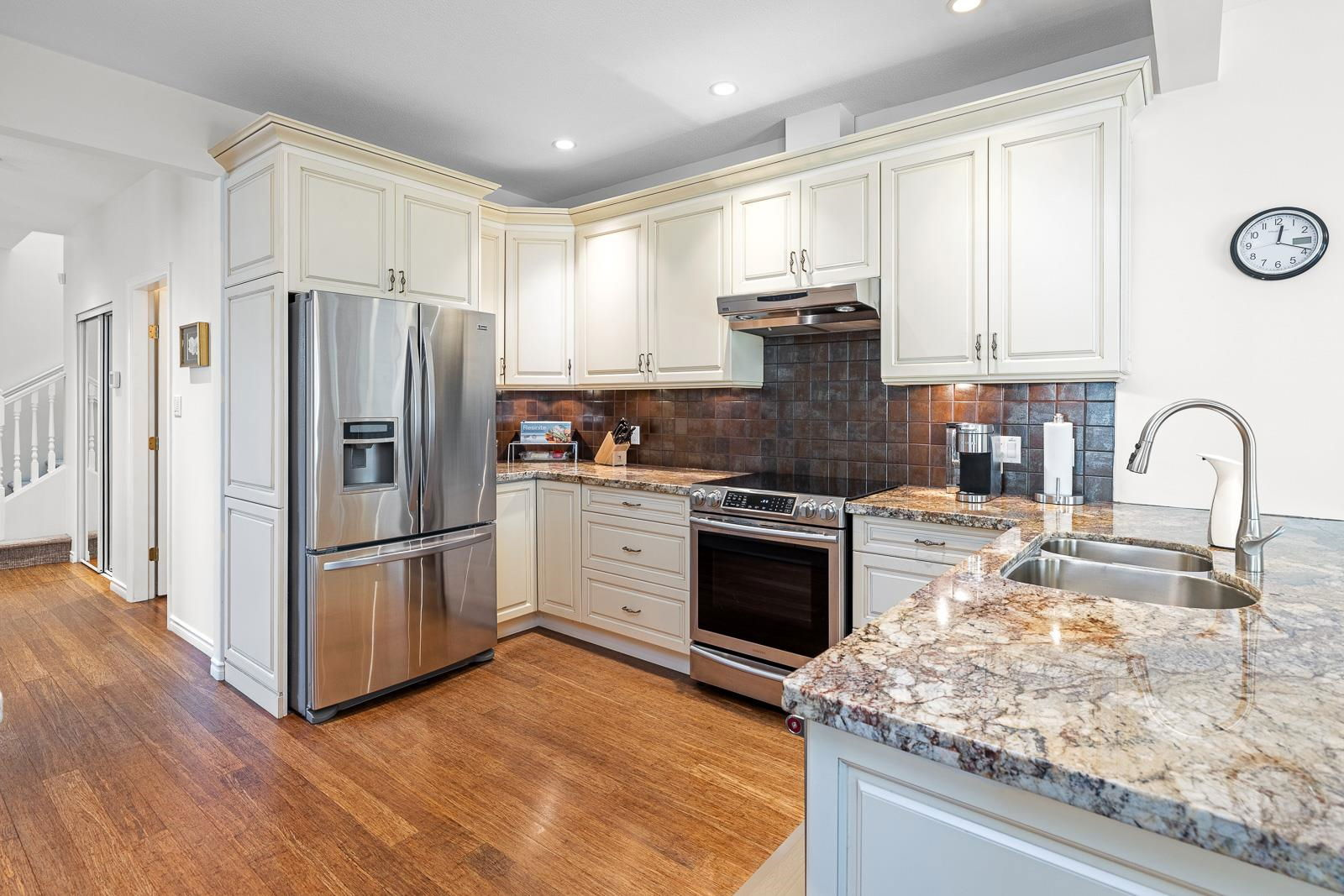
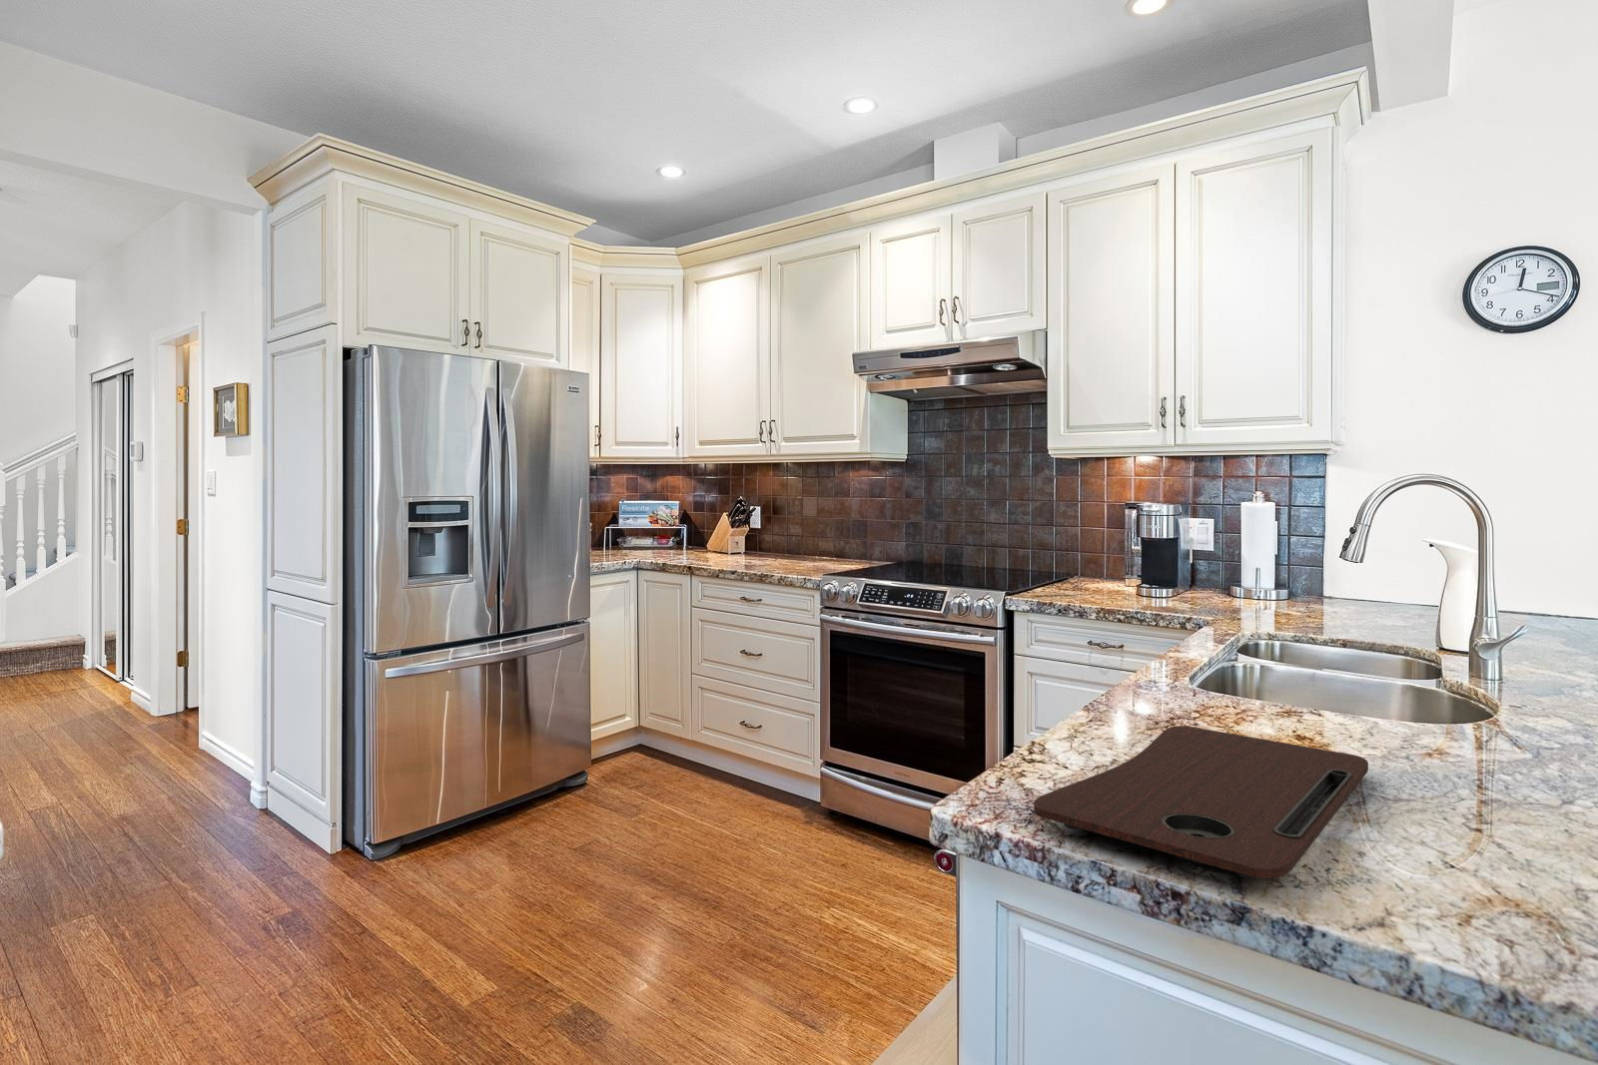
+ cutting board [1033,725,1370,881]
